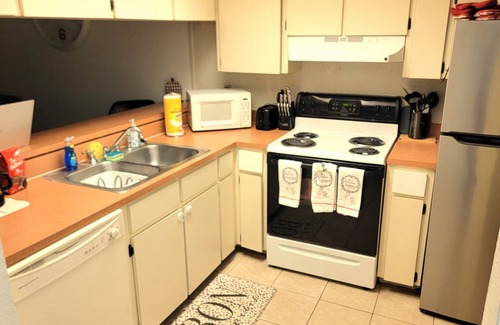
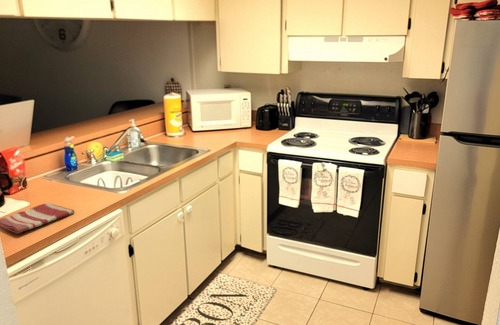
+ dish towel [0,202,75,235]
